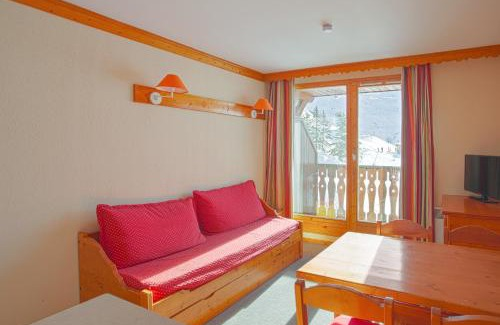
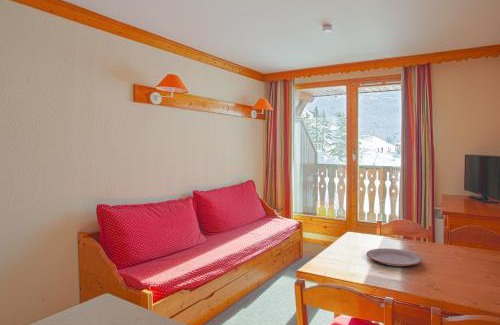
+ plate [365,248,423,267]
